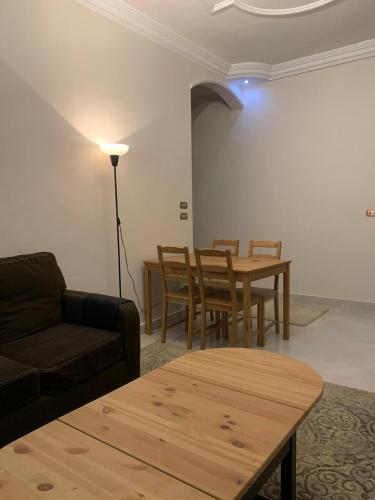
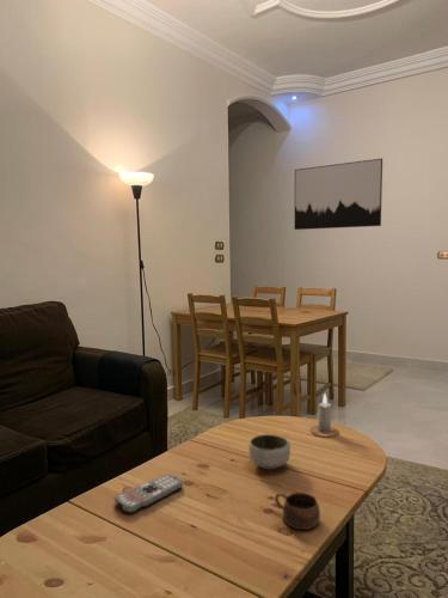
+ wall art [294,157,383,231]
+ candle [309,392,339,438]
+ cup [274,492,321,531]
+ bowl [247,433,291,470]
+ remote control [113,474,184,514]
